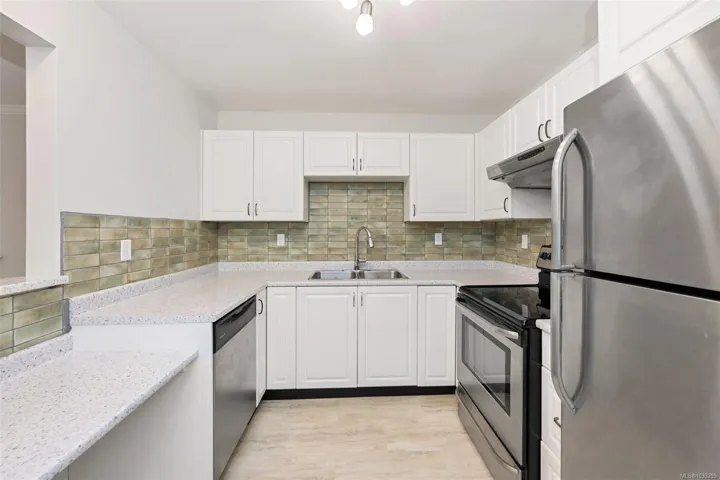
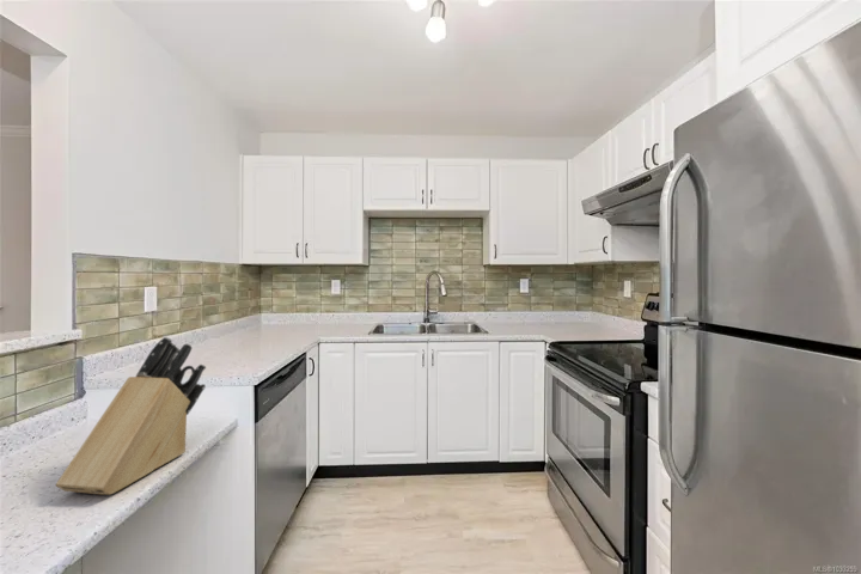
+ knife block [54,336,207,495]
